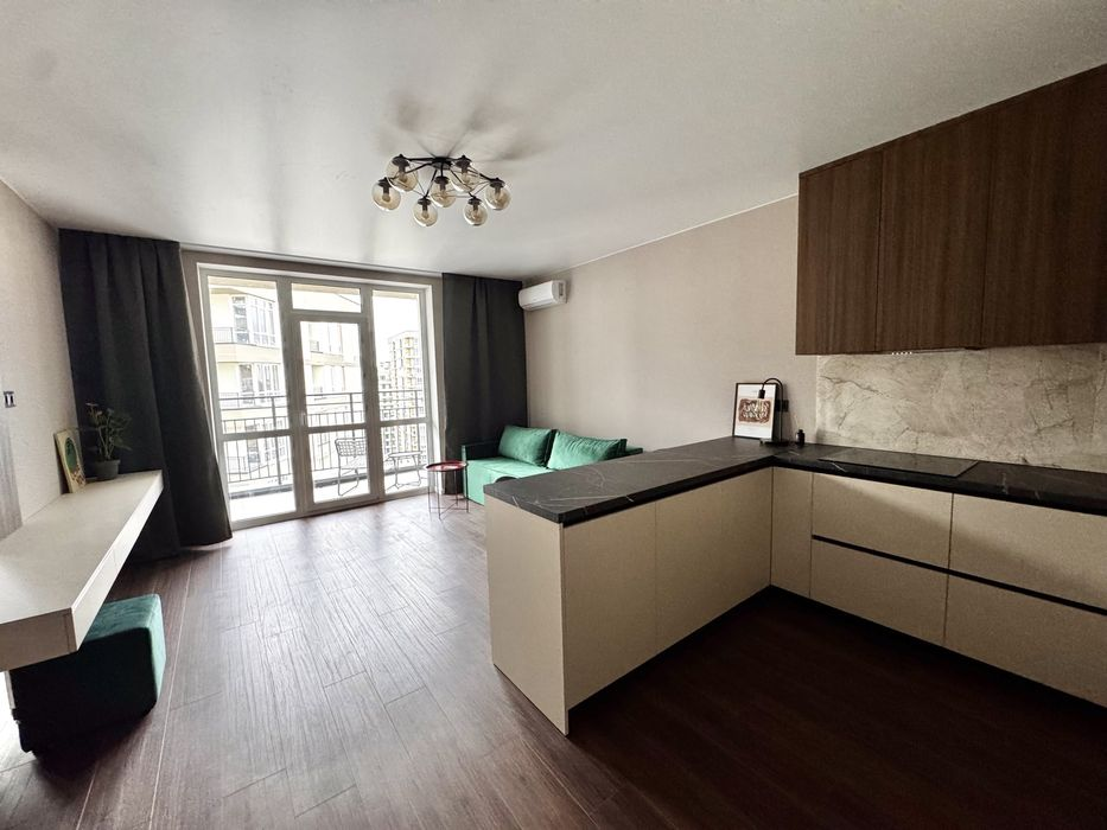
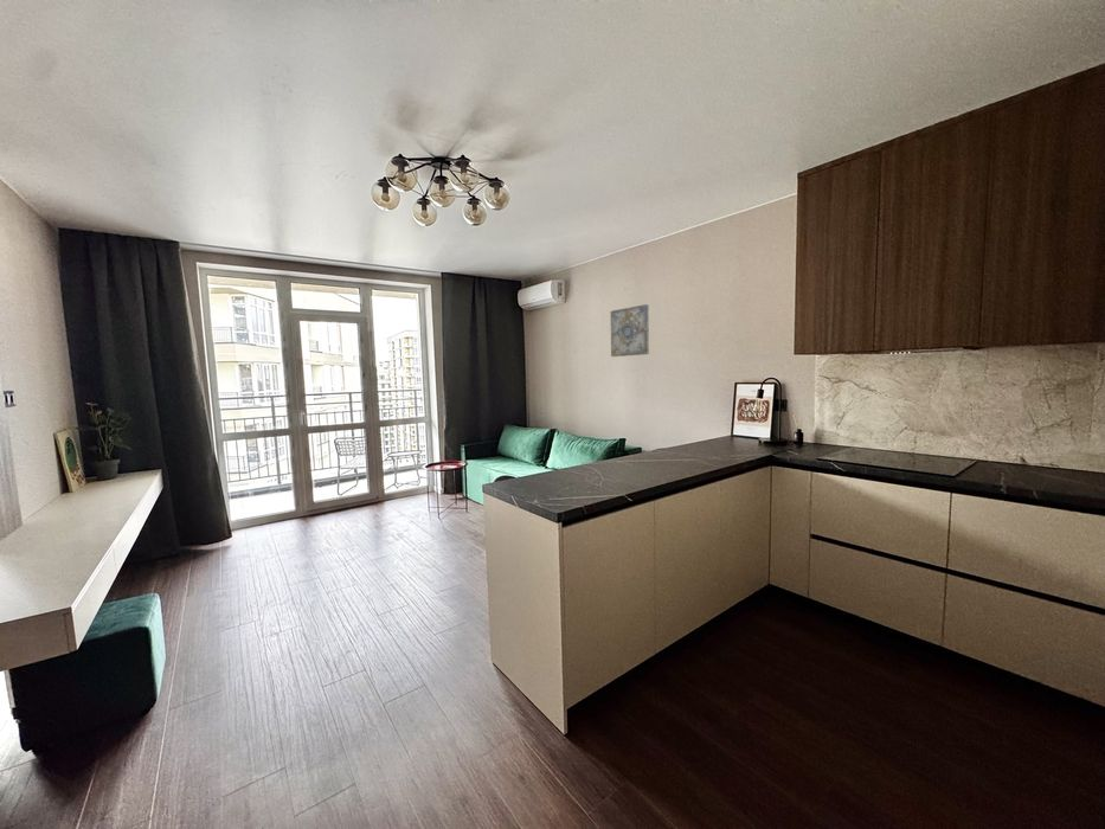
+ wall art [610,303,650,358]
